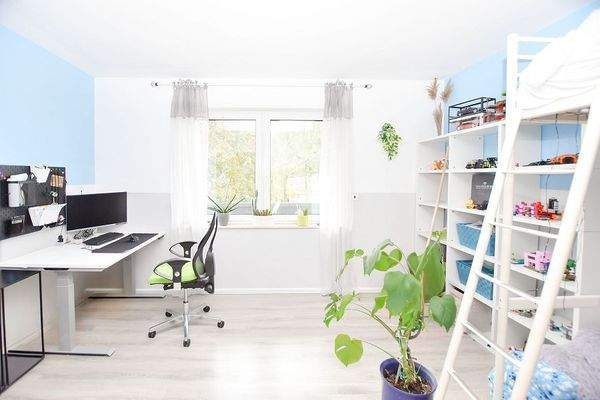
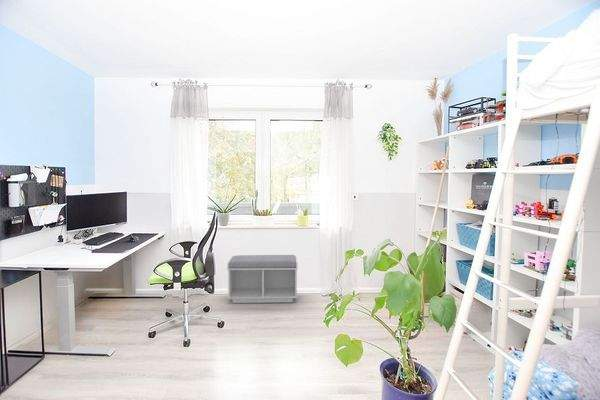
+ bench [226,254,299,304]
